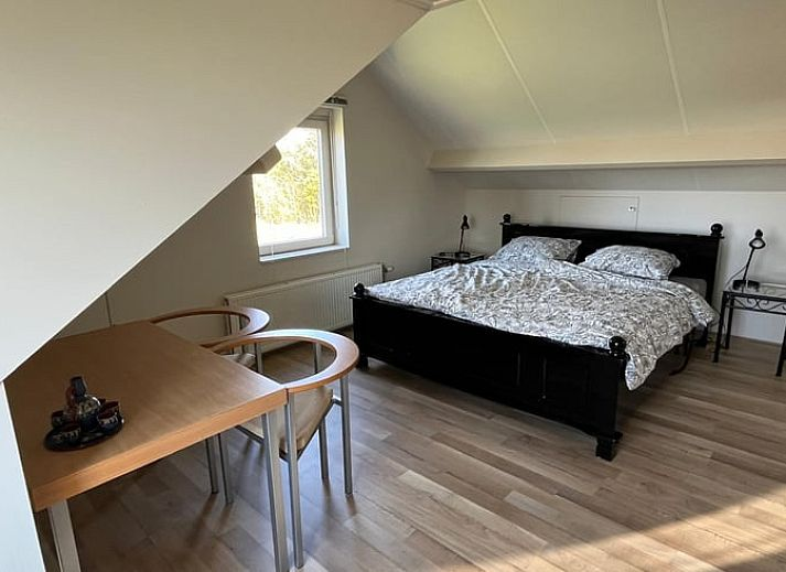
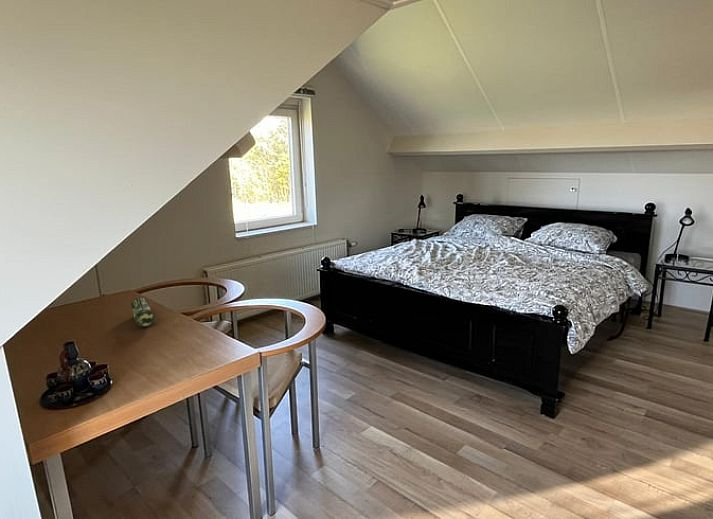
+ pencil case [130,296,155,328]
